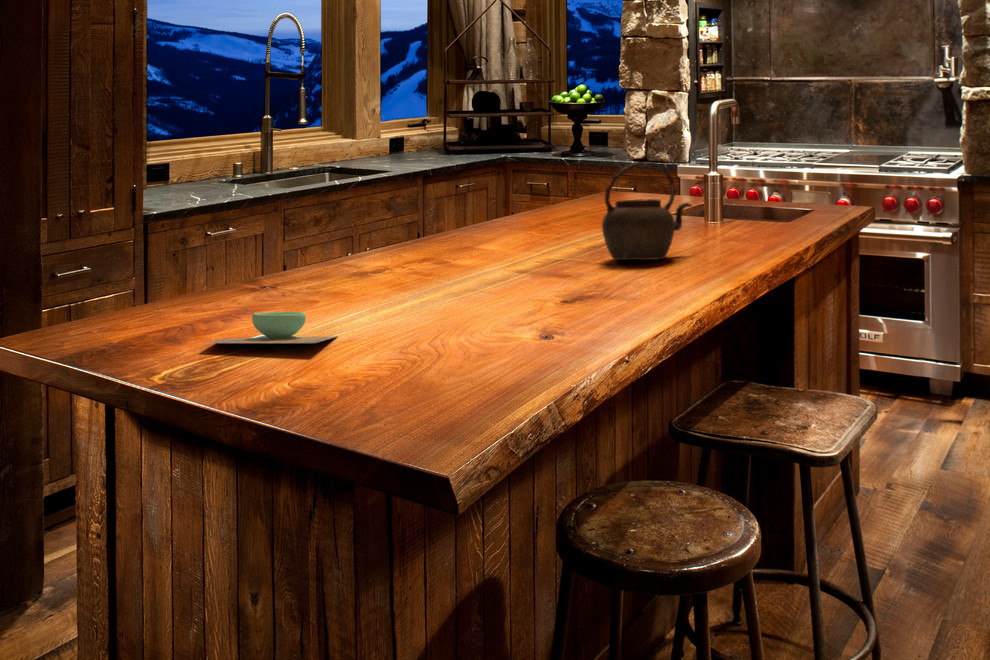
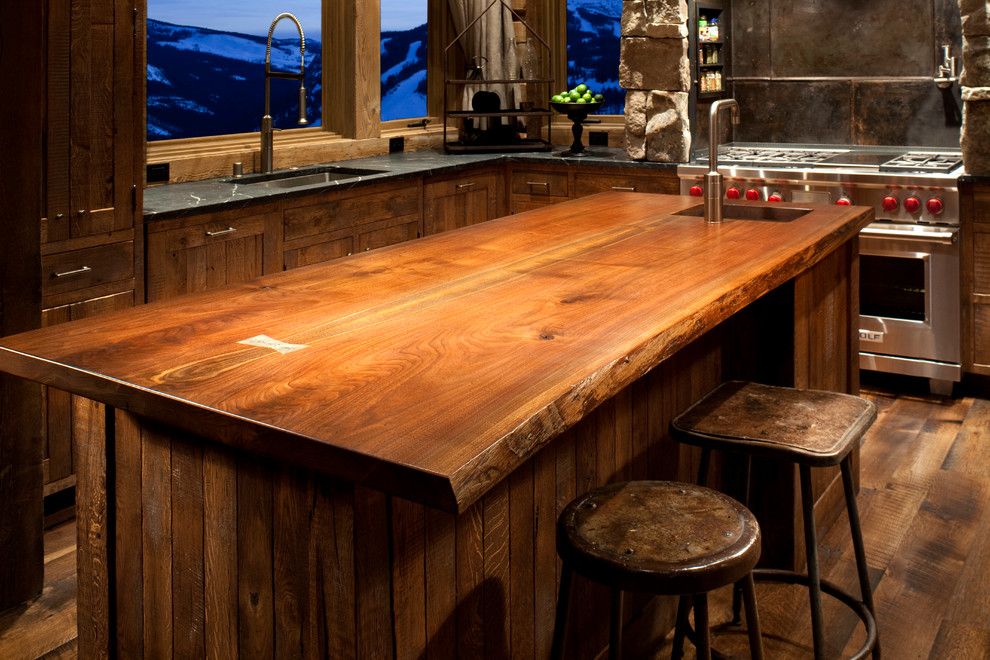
- kettle [601,161,693,261]
- soup bowl [204,306,339,344]
